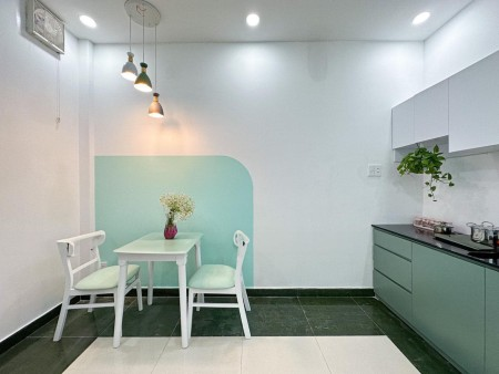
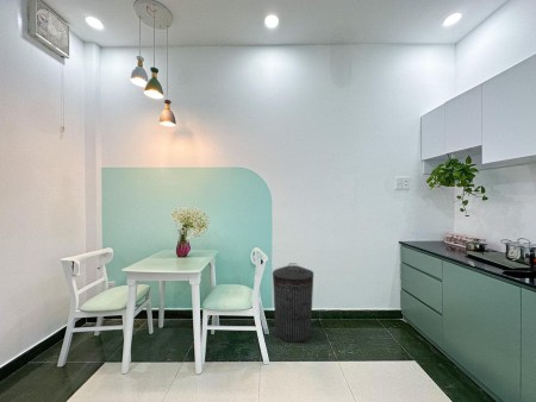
+ trash can [272,262,314,344]
